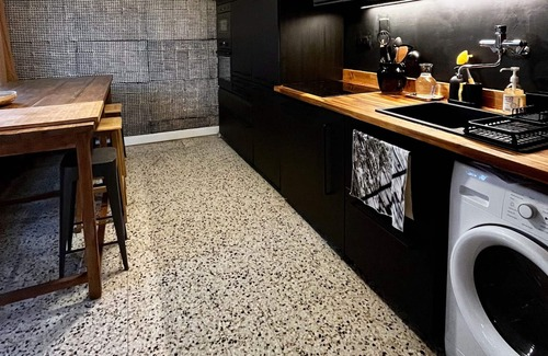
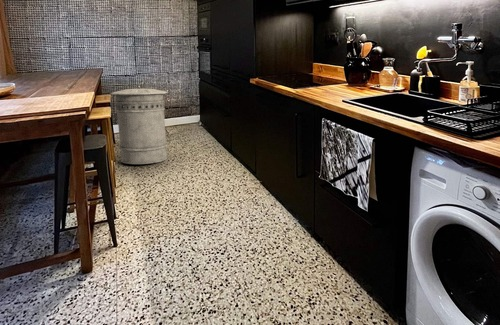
+ trash can [110,85,168,165]
